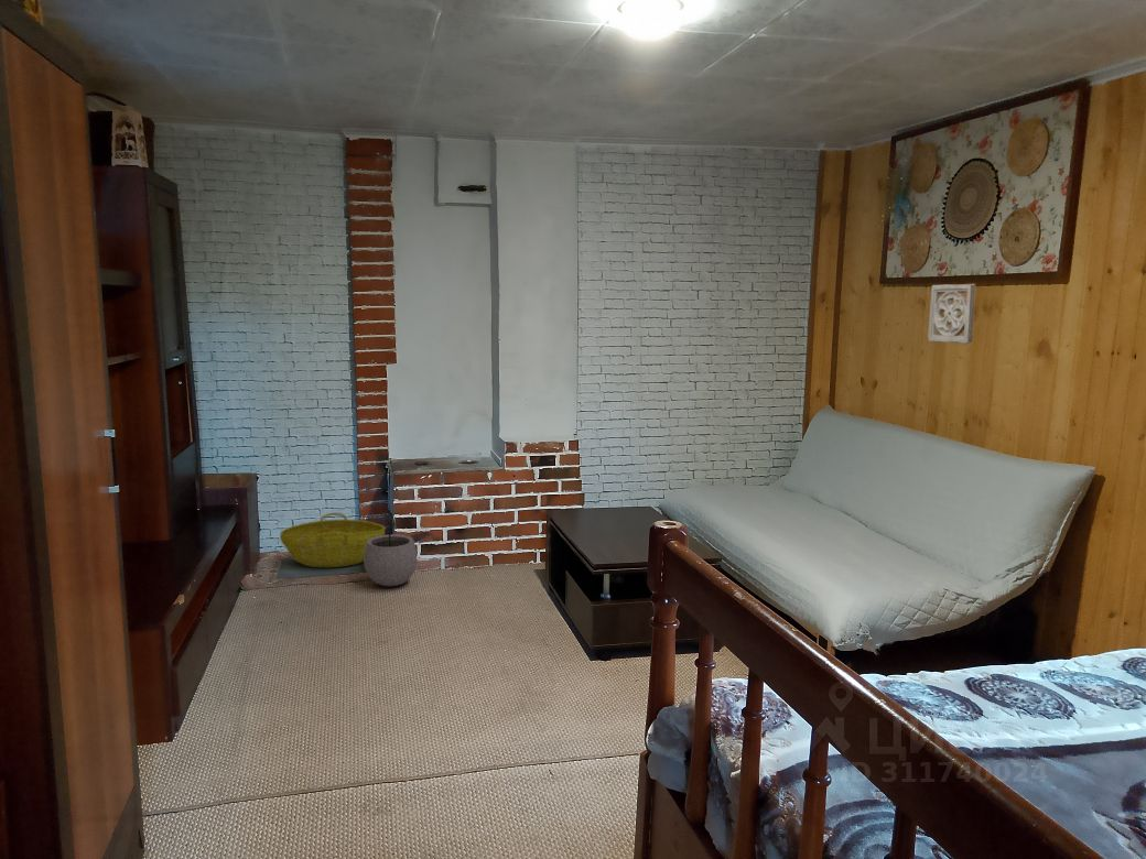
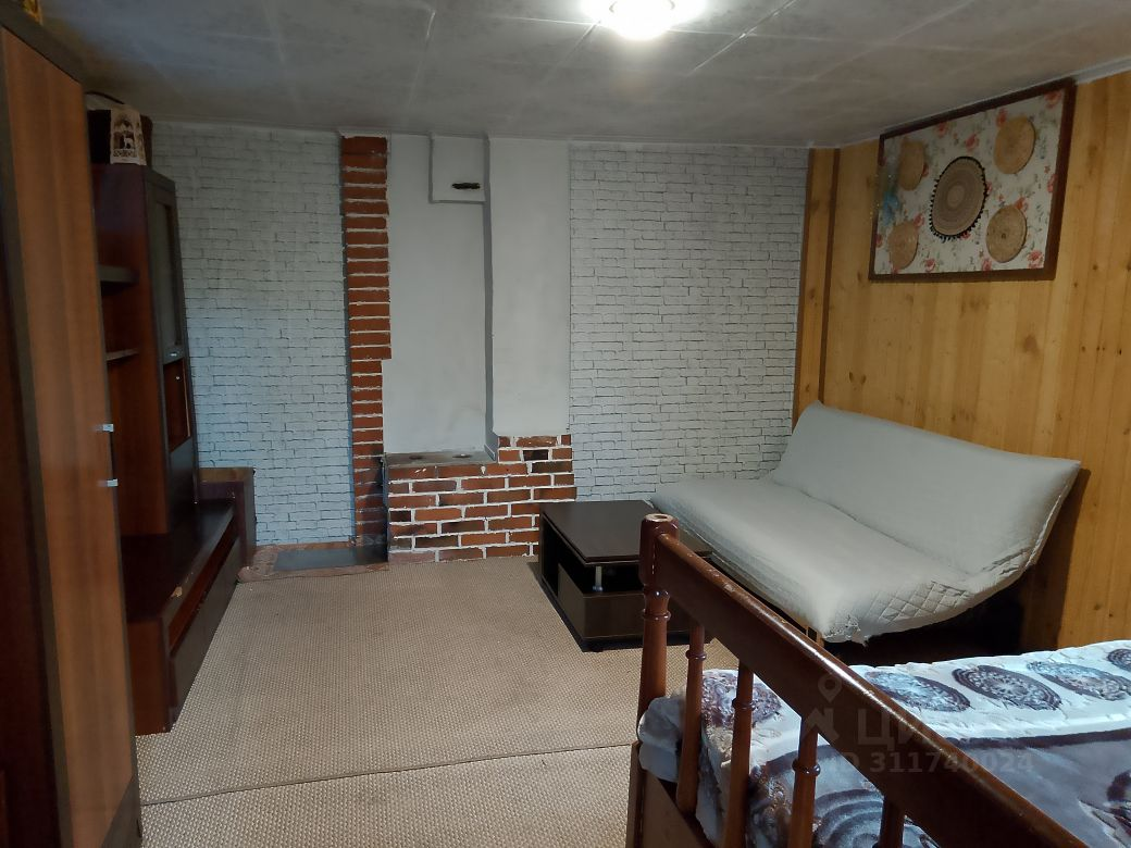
- plant pot [363,521,418,587]
- basket [279,512,387,568]
- wall ornament [927,283,976,345]
